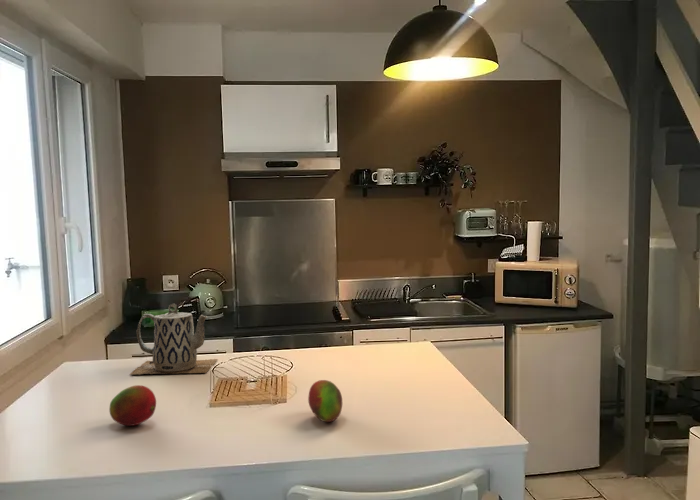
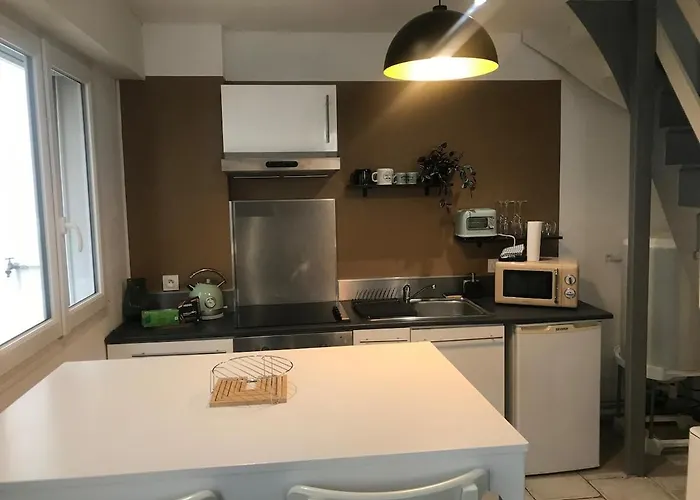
- fruit [108,384,157,427]
- fruit [307,379,343,423]
- teapot [129,303,219,376]
